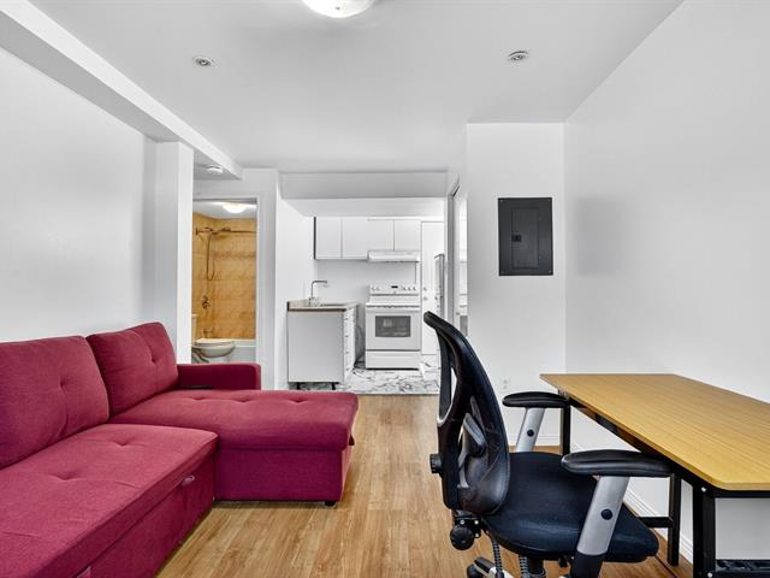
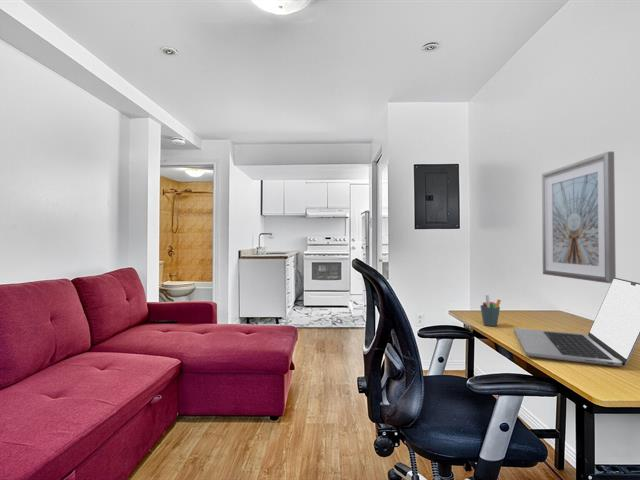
+ laptop [513,277,640,367]
+ picture frame [541,151,617,284]
+ pen holder [479,294,502,327]
